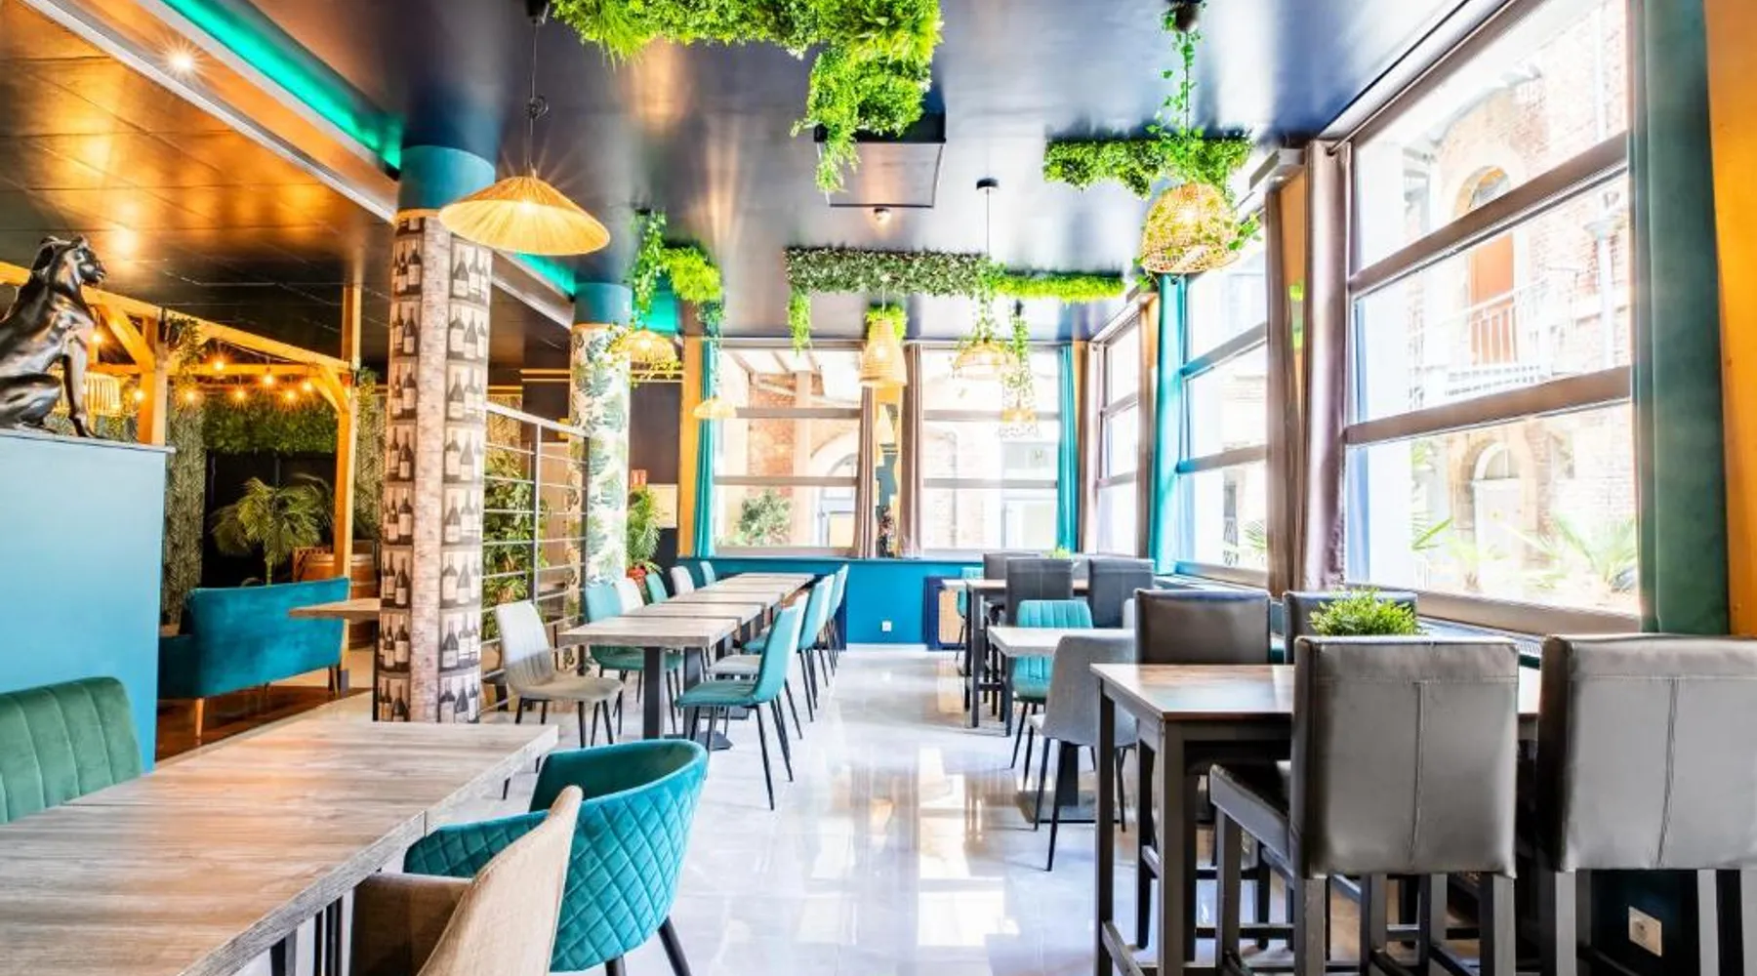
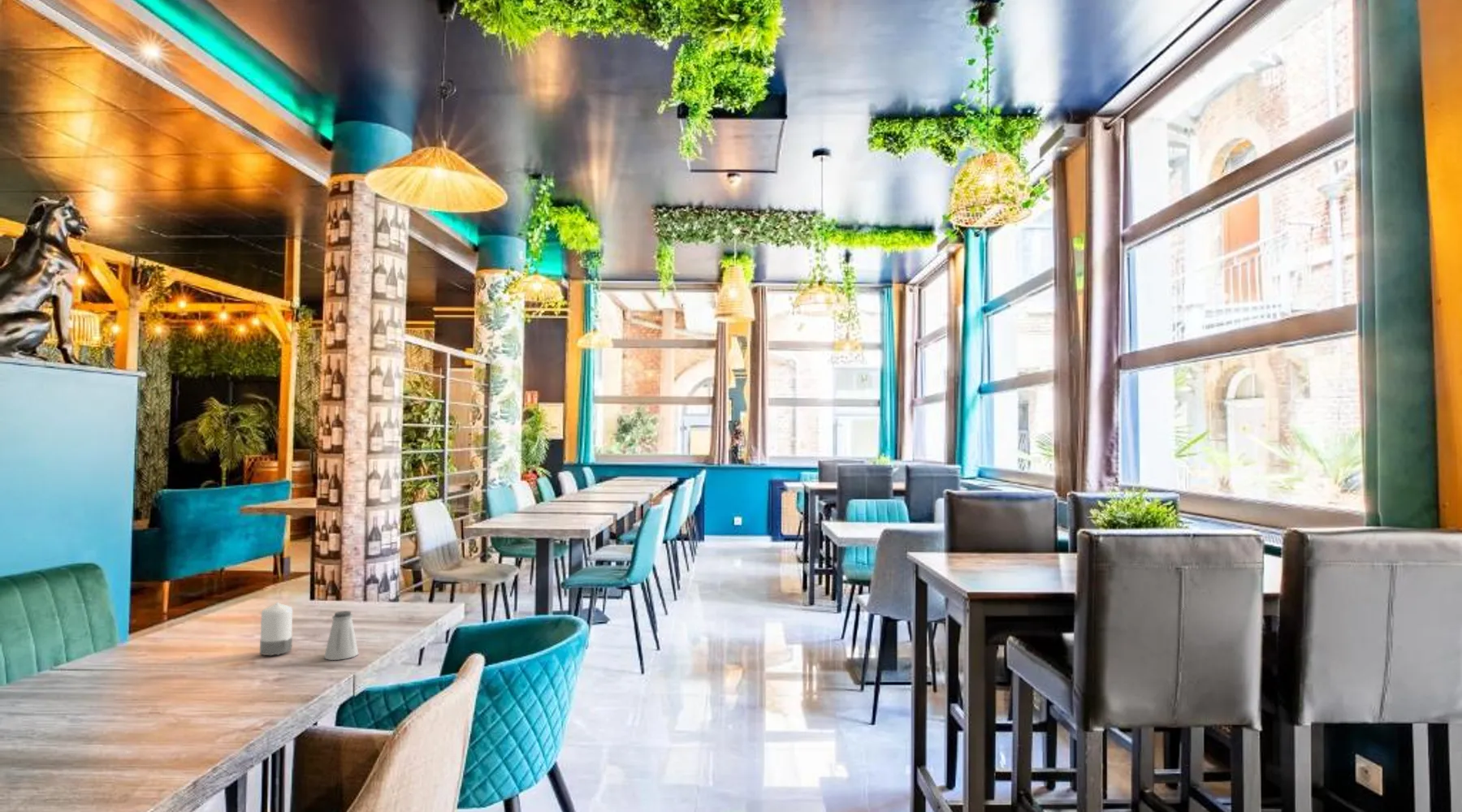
+ candle [259,602,293,657]
+ saltshaker [323,610,359,661]
